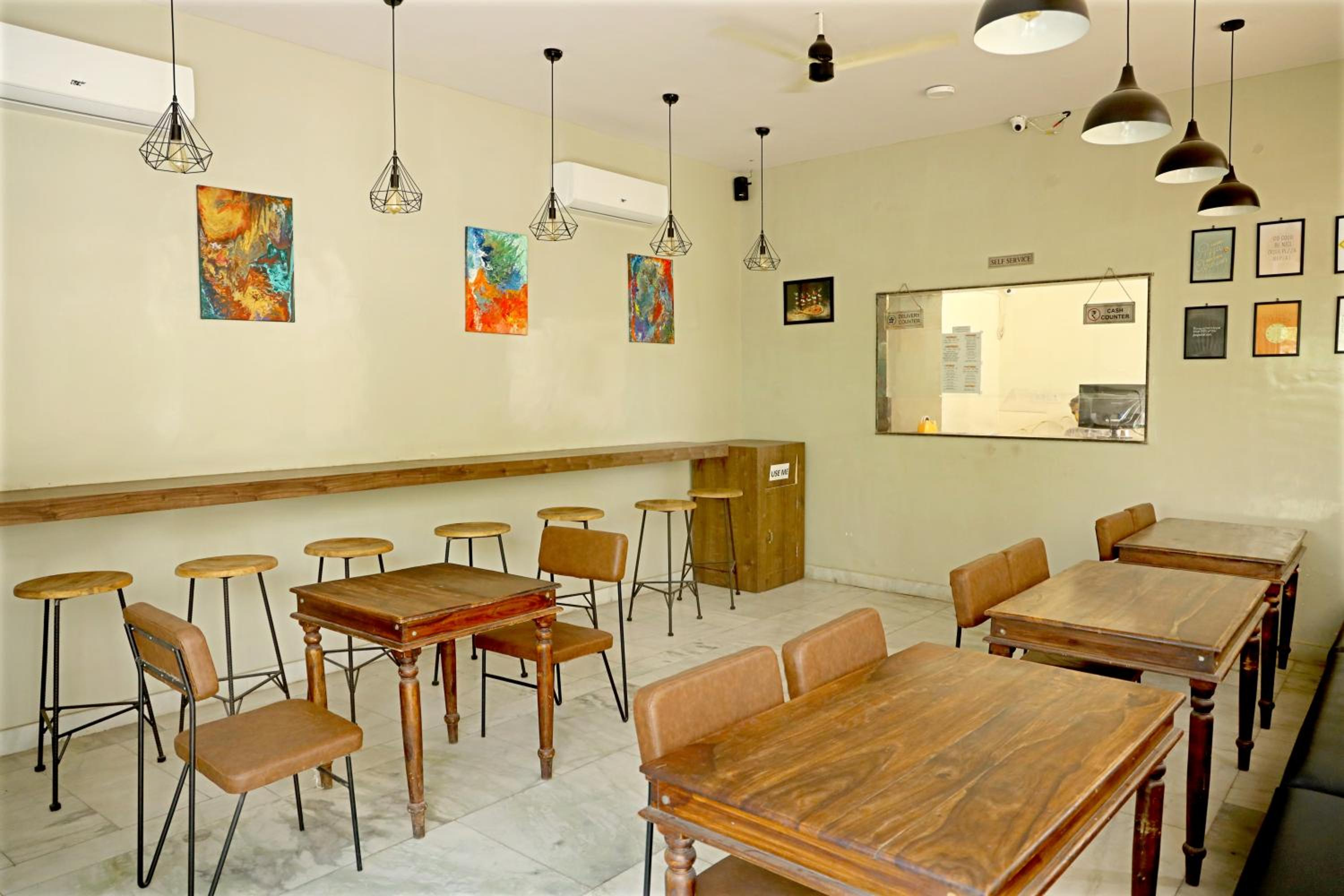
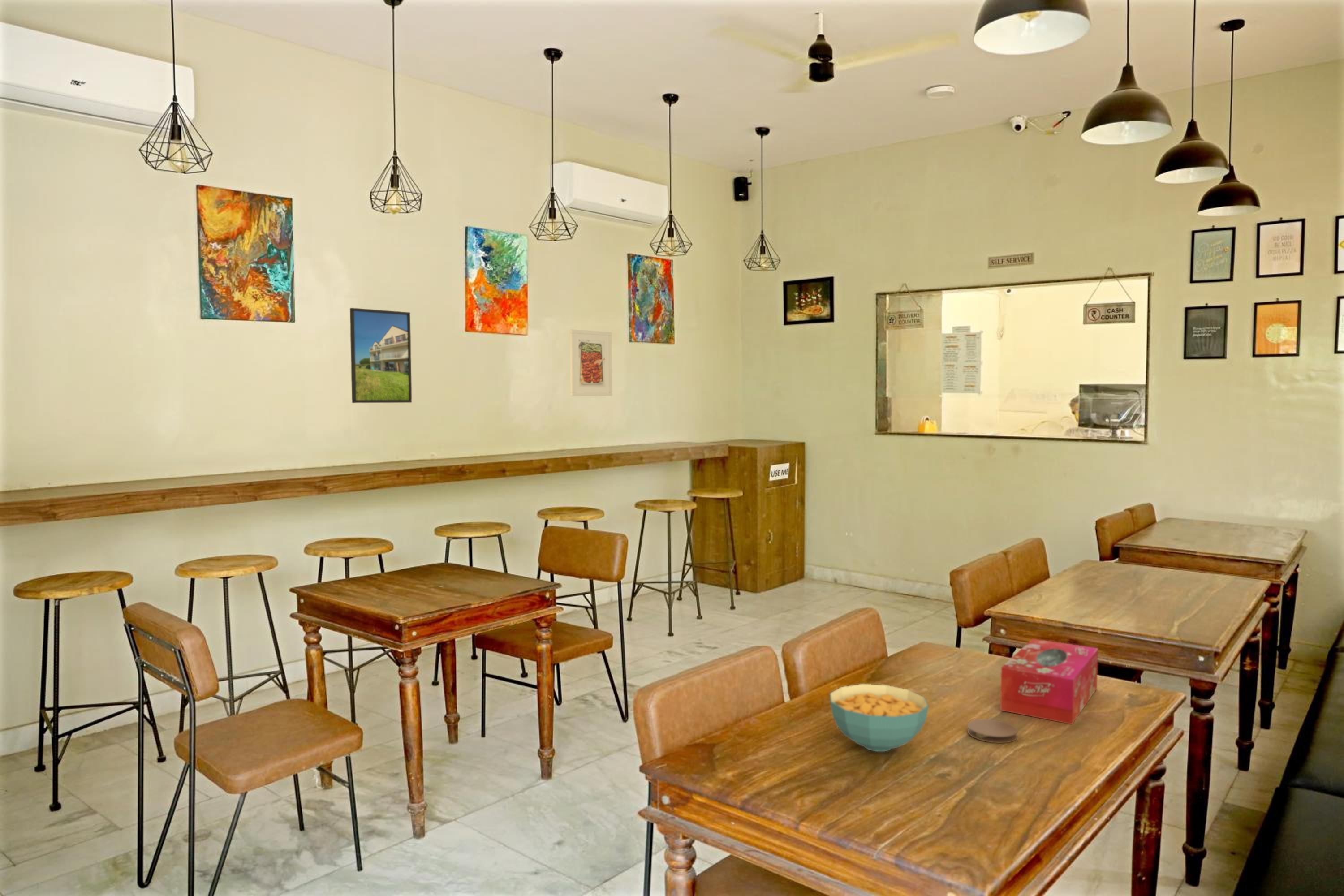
+ coaster [967,719,1018,744]
+ tissue box [1000,638,1098,725]
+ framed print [349,307,412,404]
+ cereal bowl [829,684,929,752]
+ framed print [569,329,613,396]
